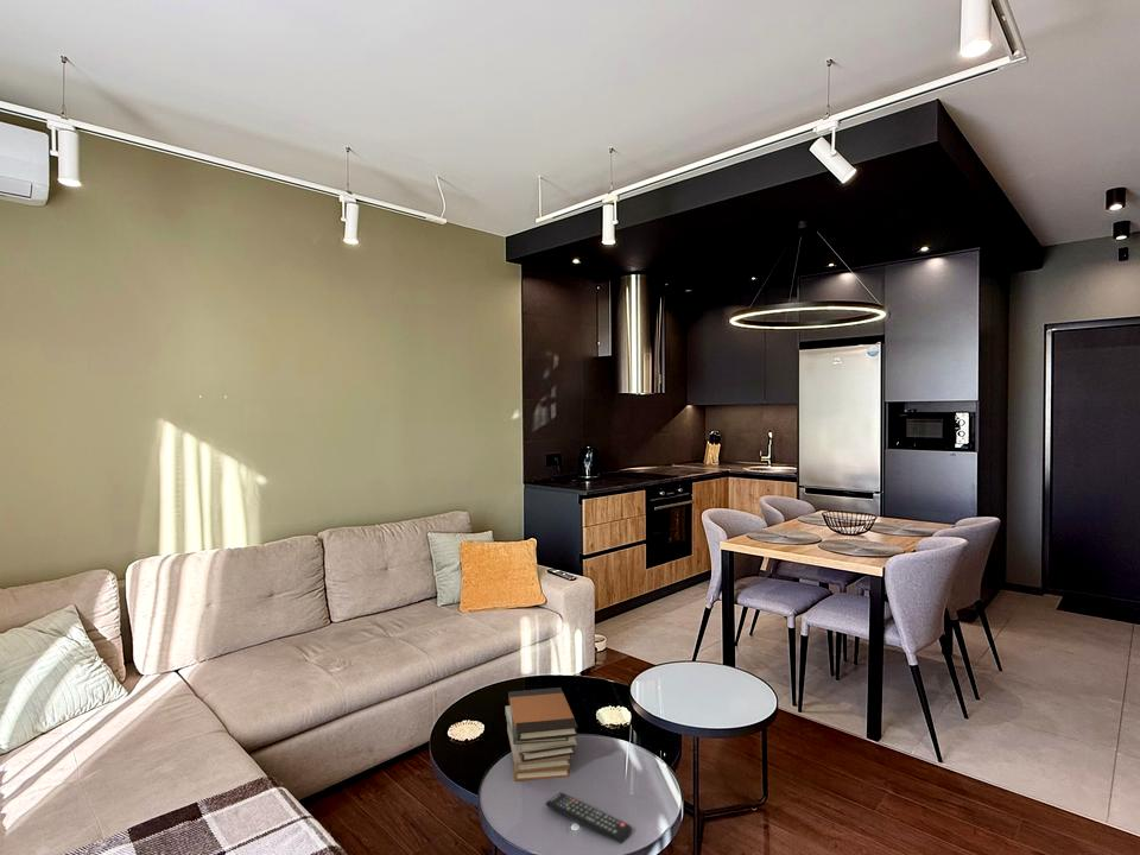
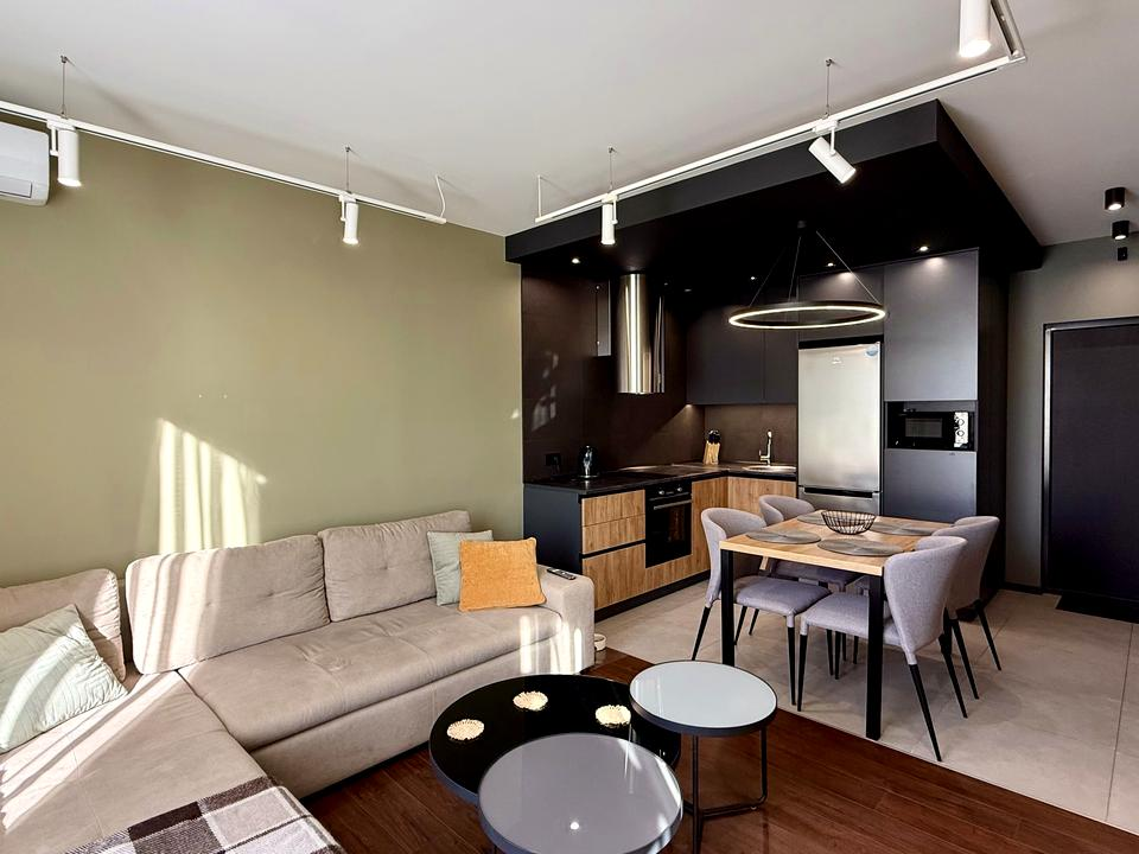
- remote control [544,791,633,844]
- book stack [505,686,580,783]
